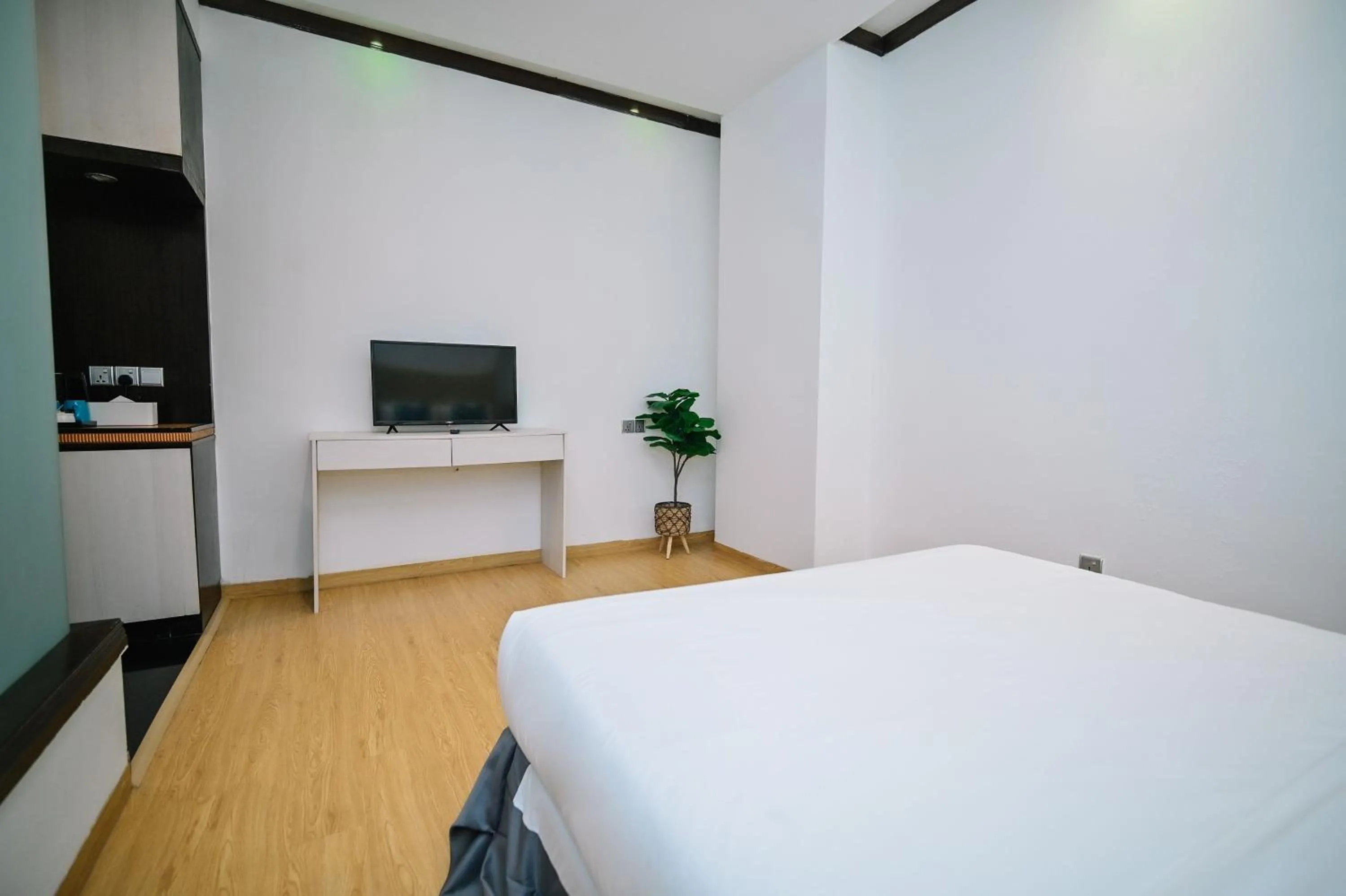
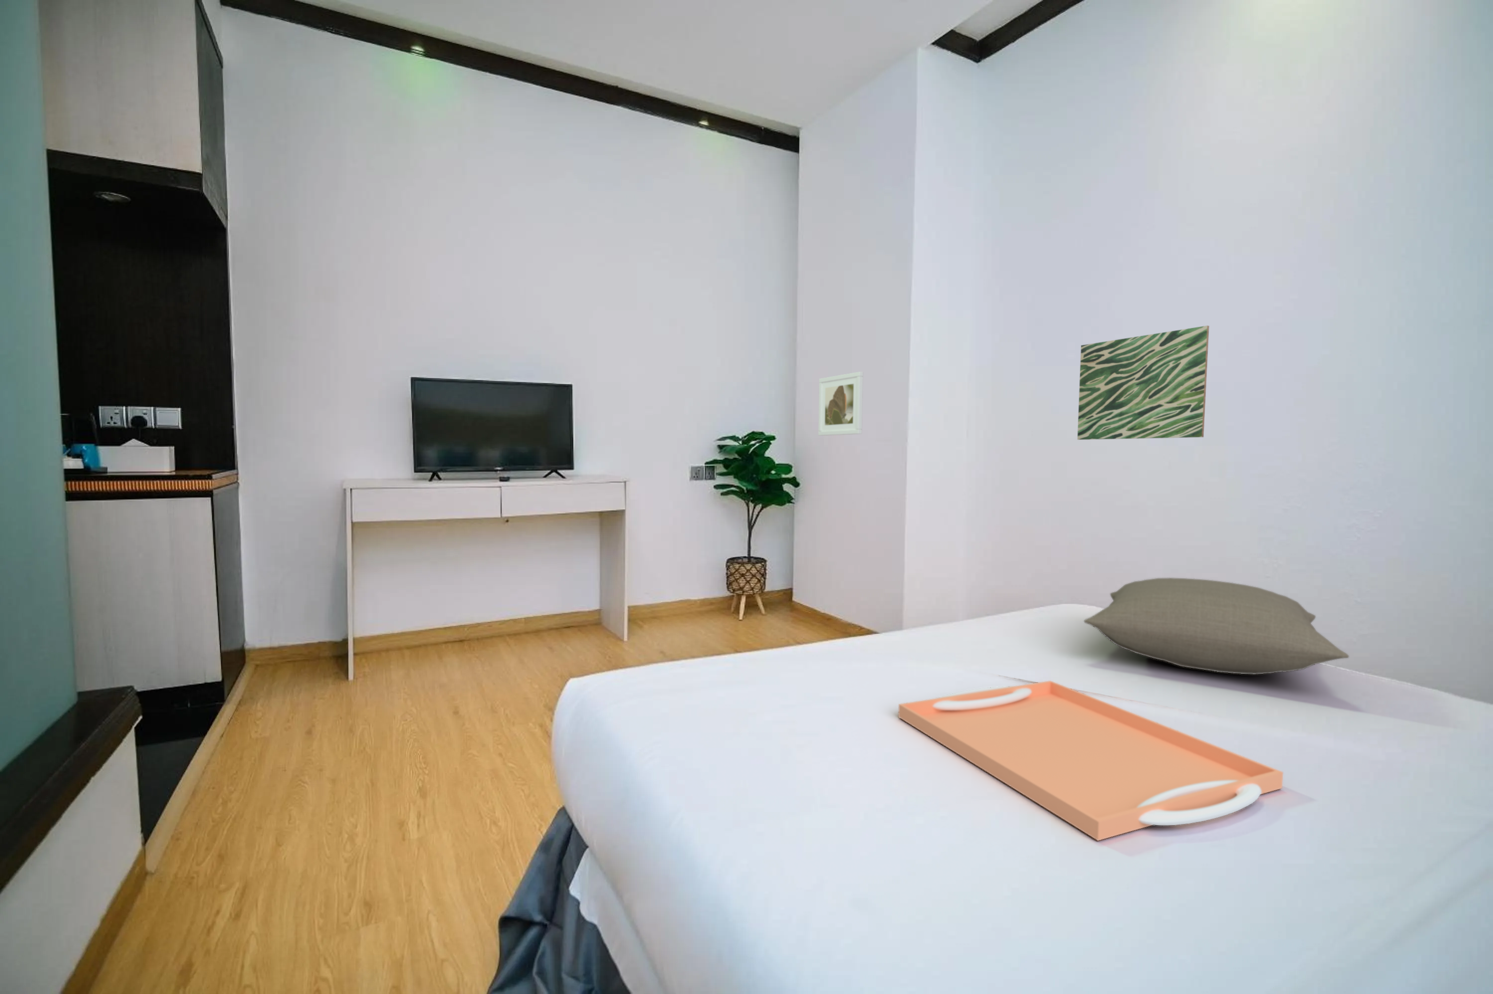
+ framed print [817,372,863,436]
+ pillow [1084,577,1349,676]
+ serving tray [897,680,1283,841]
+ wall art [1077,325,1210,440]
